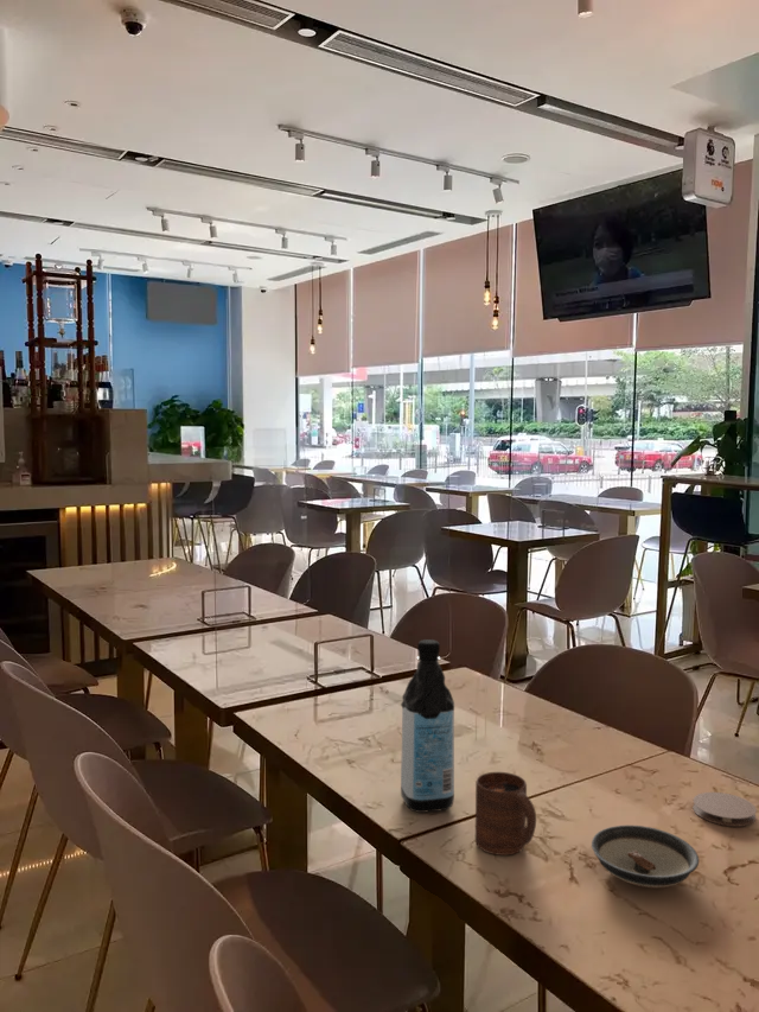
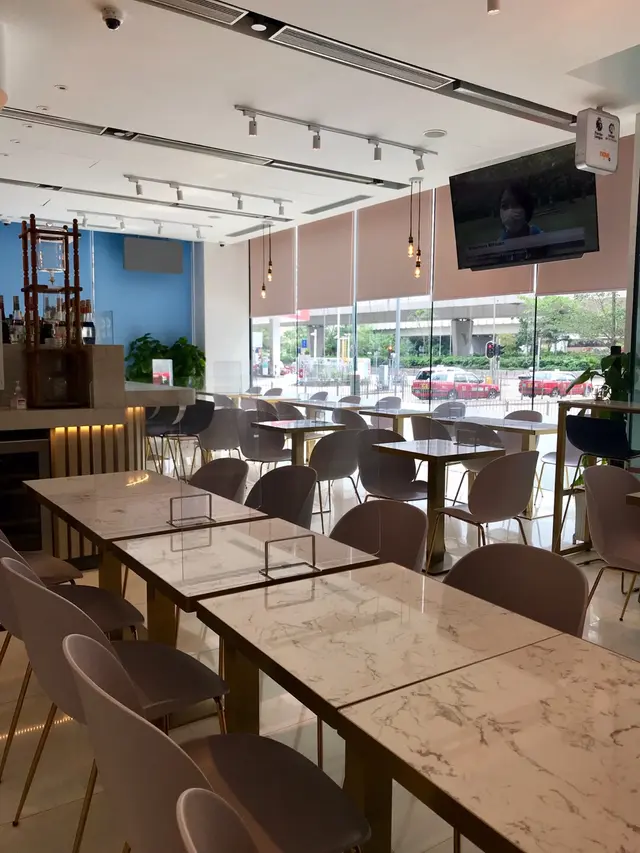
- coaster [691,791,758,828]
- water bottle [400,638,455,814]
- cup [474,771,537,857]
- saucer [591,825,700,890]
